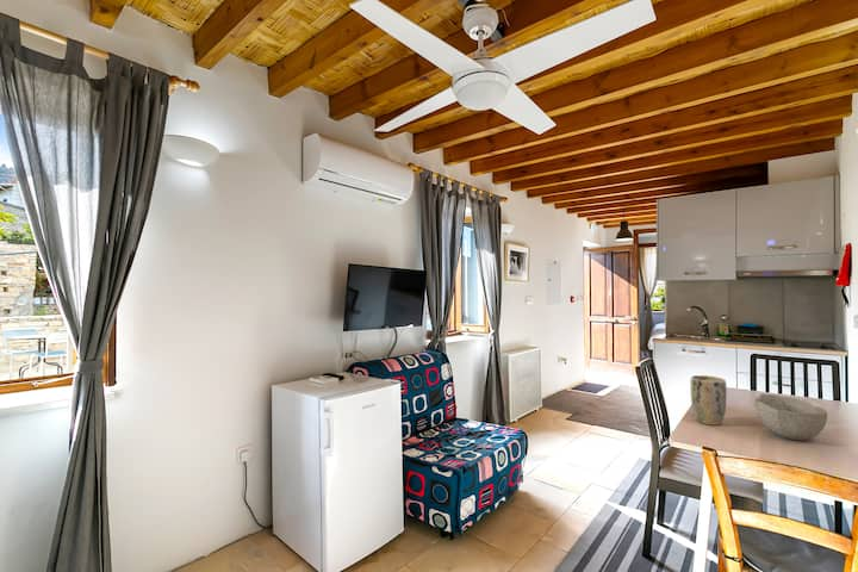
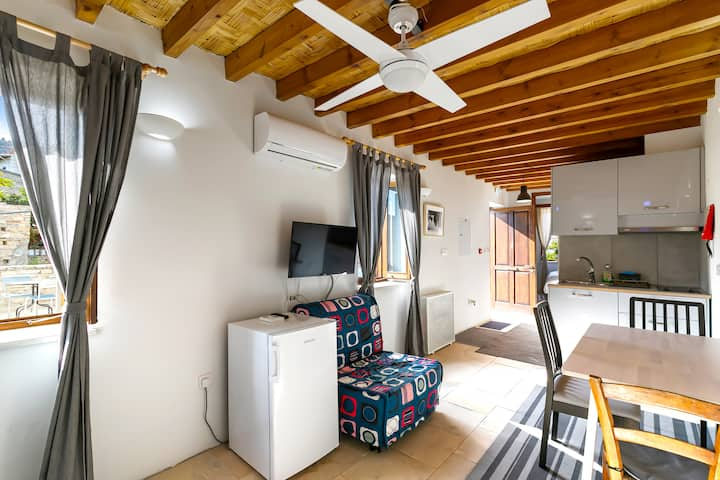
- plant pot [689,374,728,427]
- bowl [753,393,828,441]
